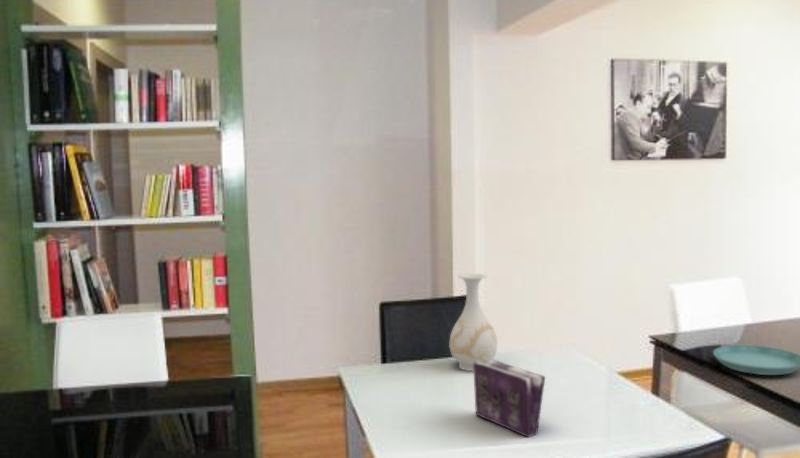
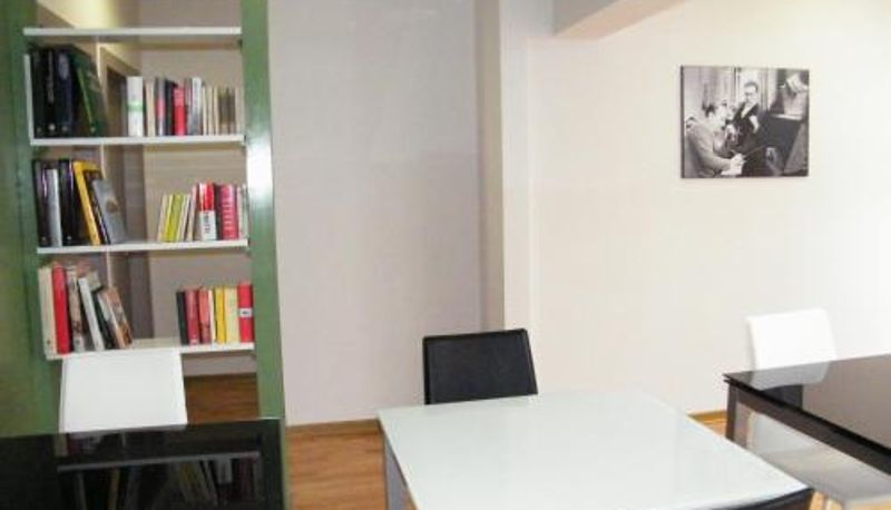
- saucer [712,344,800,376]
- book [473,359,546,438]
- vase [448,272,498,372]
